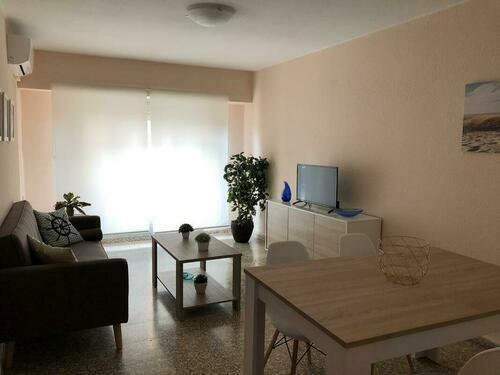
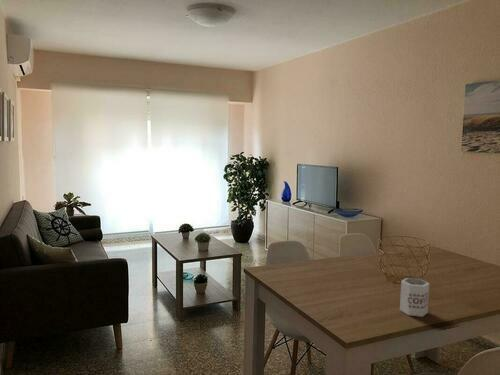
+ mug [399,277,430,318]
